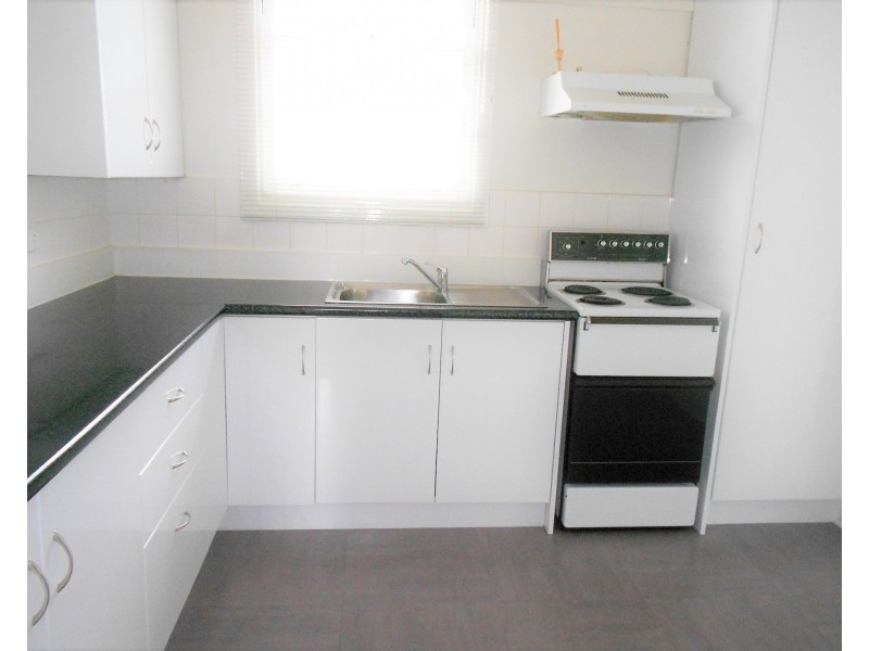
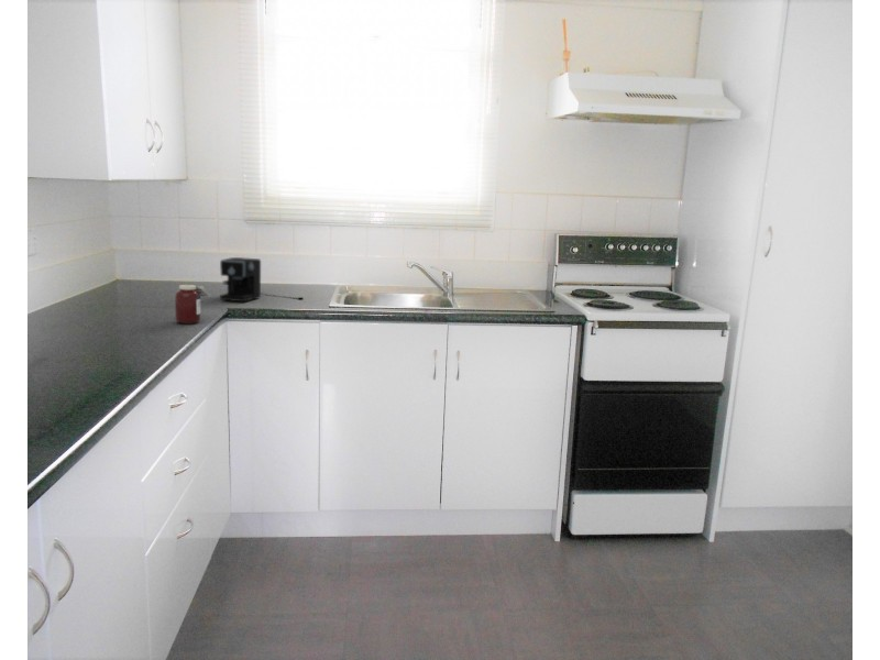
+ jar [174,284,215,324]
+ coffee maker [219,256,305,302]
